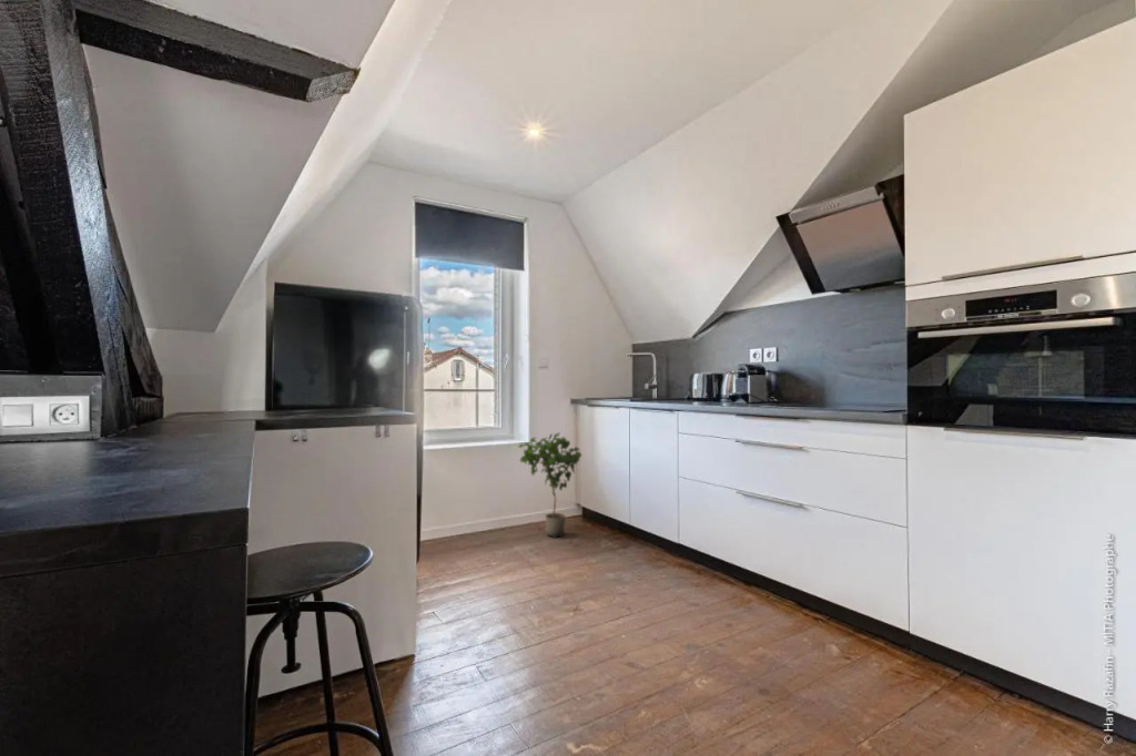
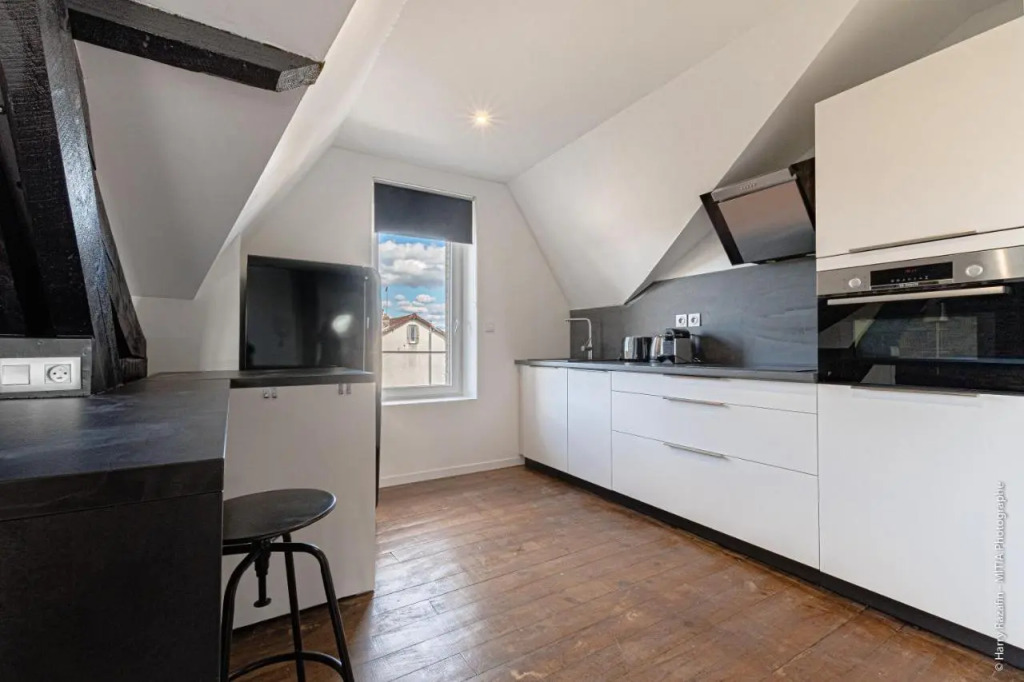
- potted plant [517,431,582,538]
